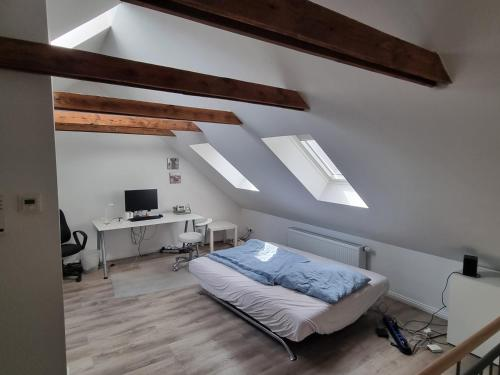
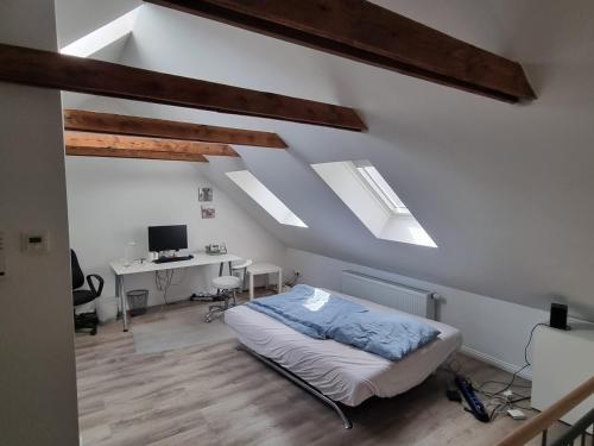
+ wastebasket [125,288,150,316]
